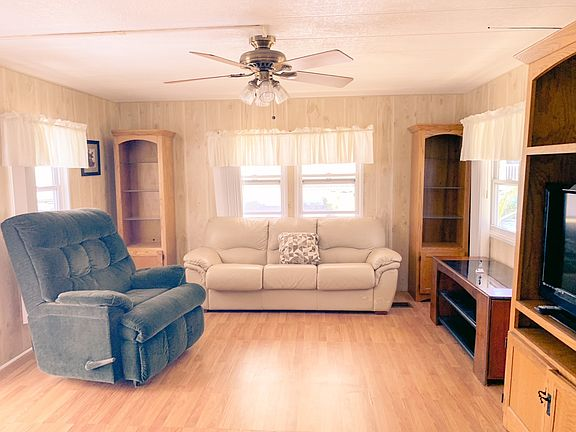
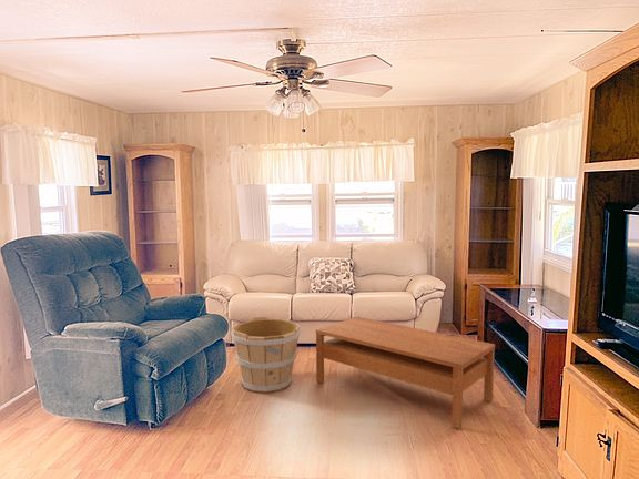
+ coffee table [315,316,496,430]
+ wooden bucket [230,316,302,394]
